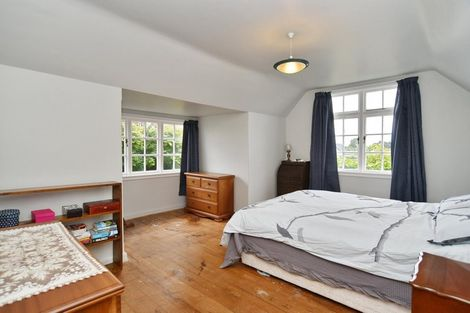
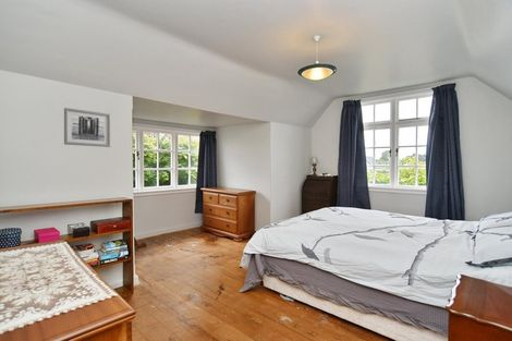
+ wall art [63,107,112,148]
